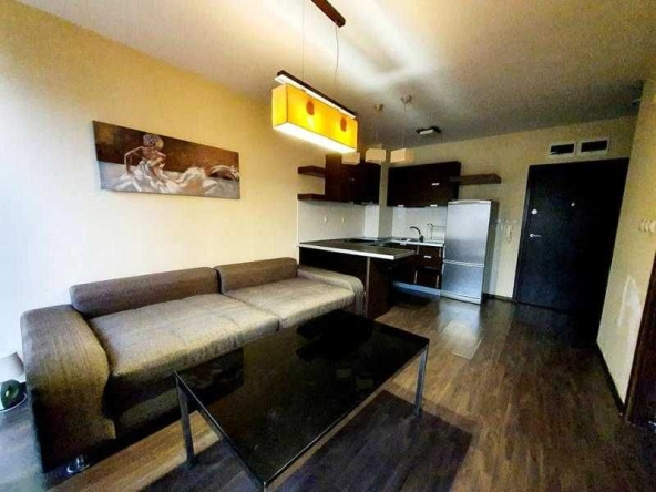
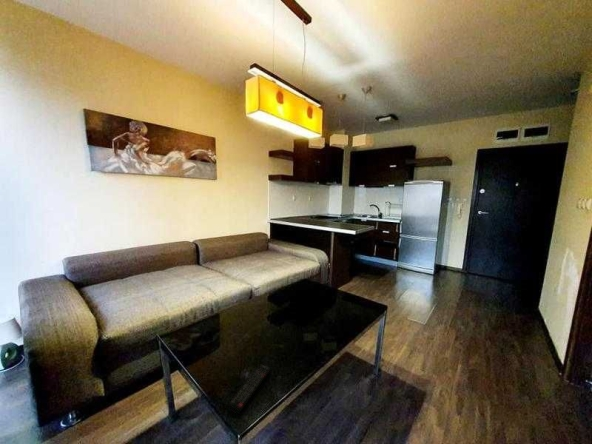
+ remote control [226,363,272,415]
